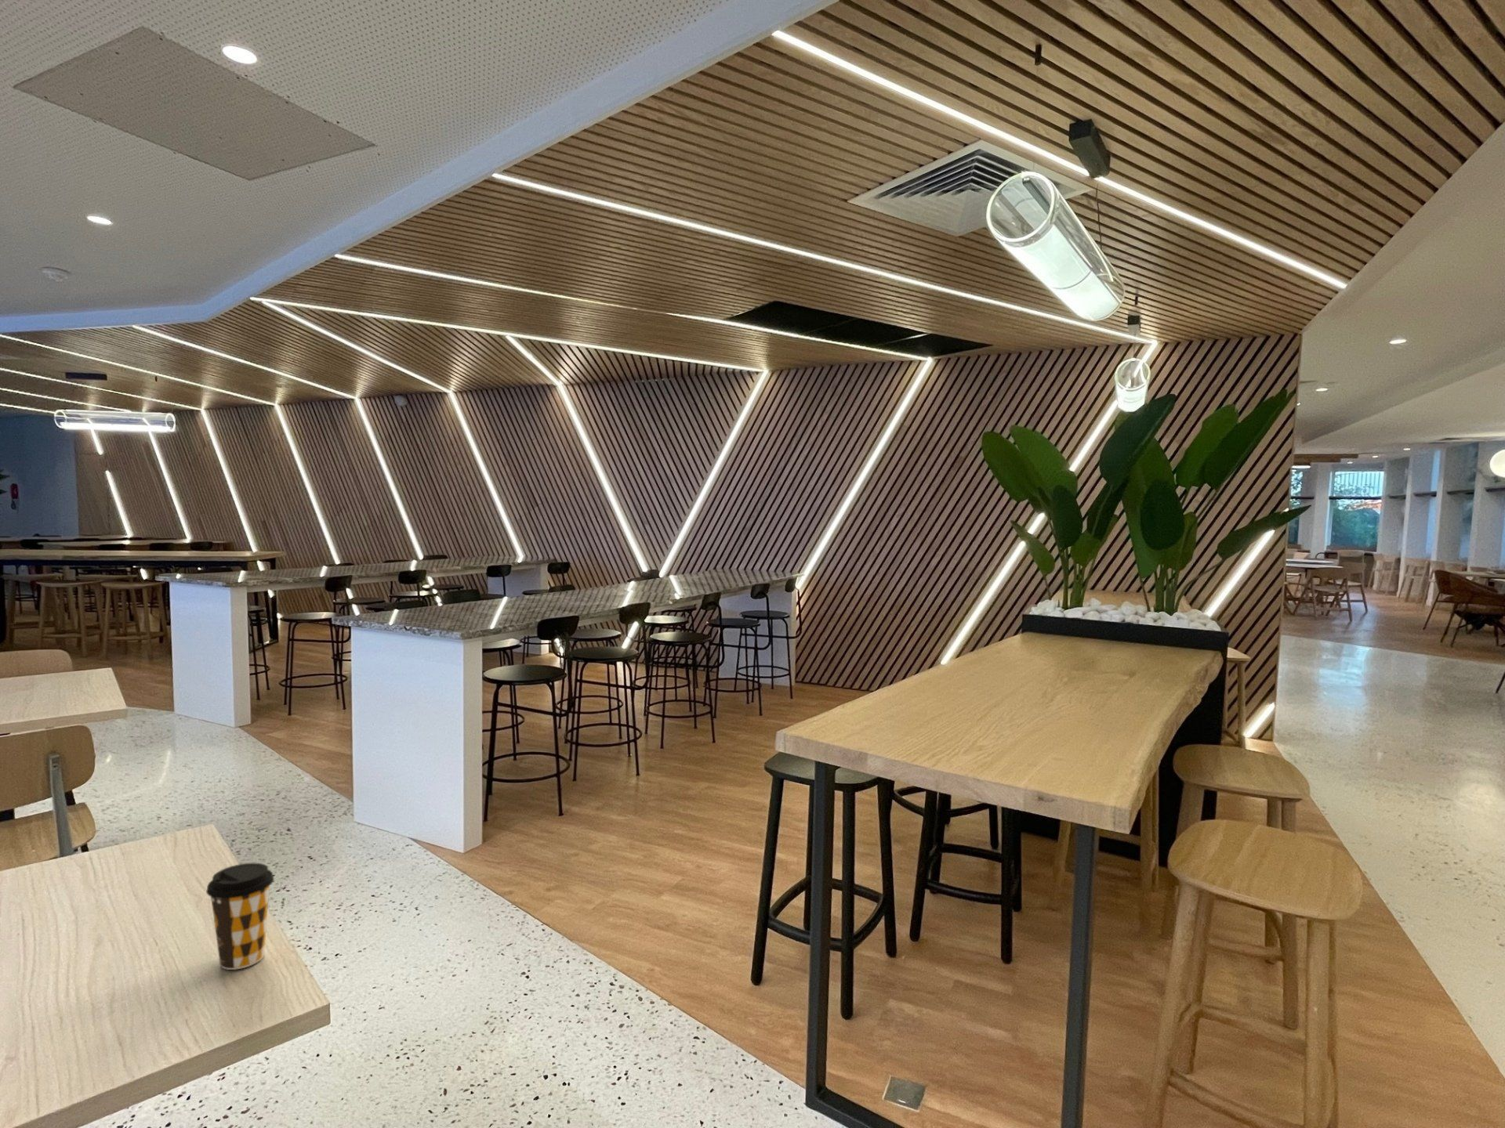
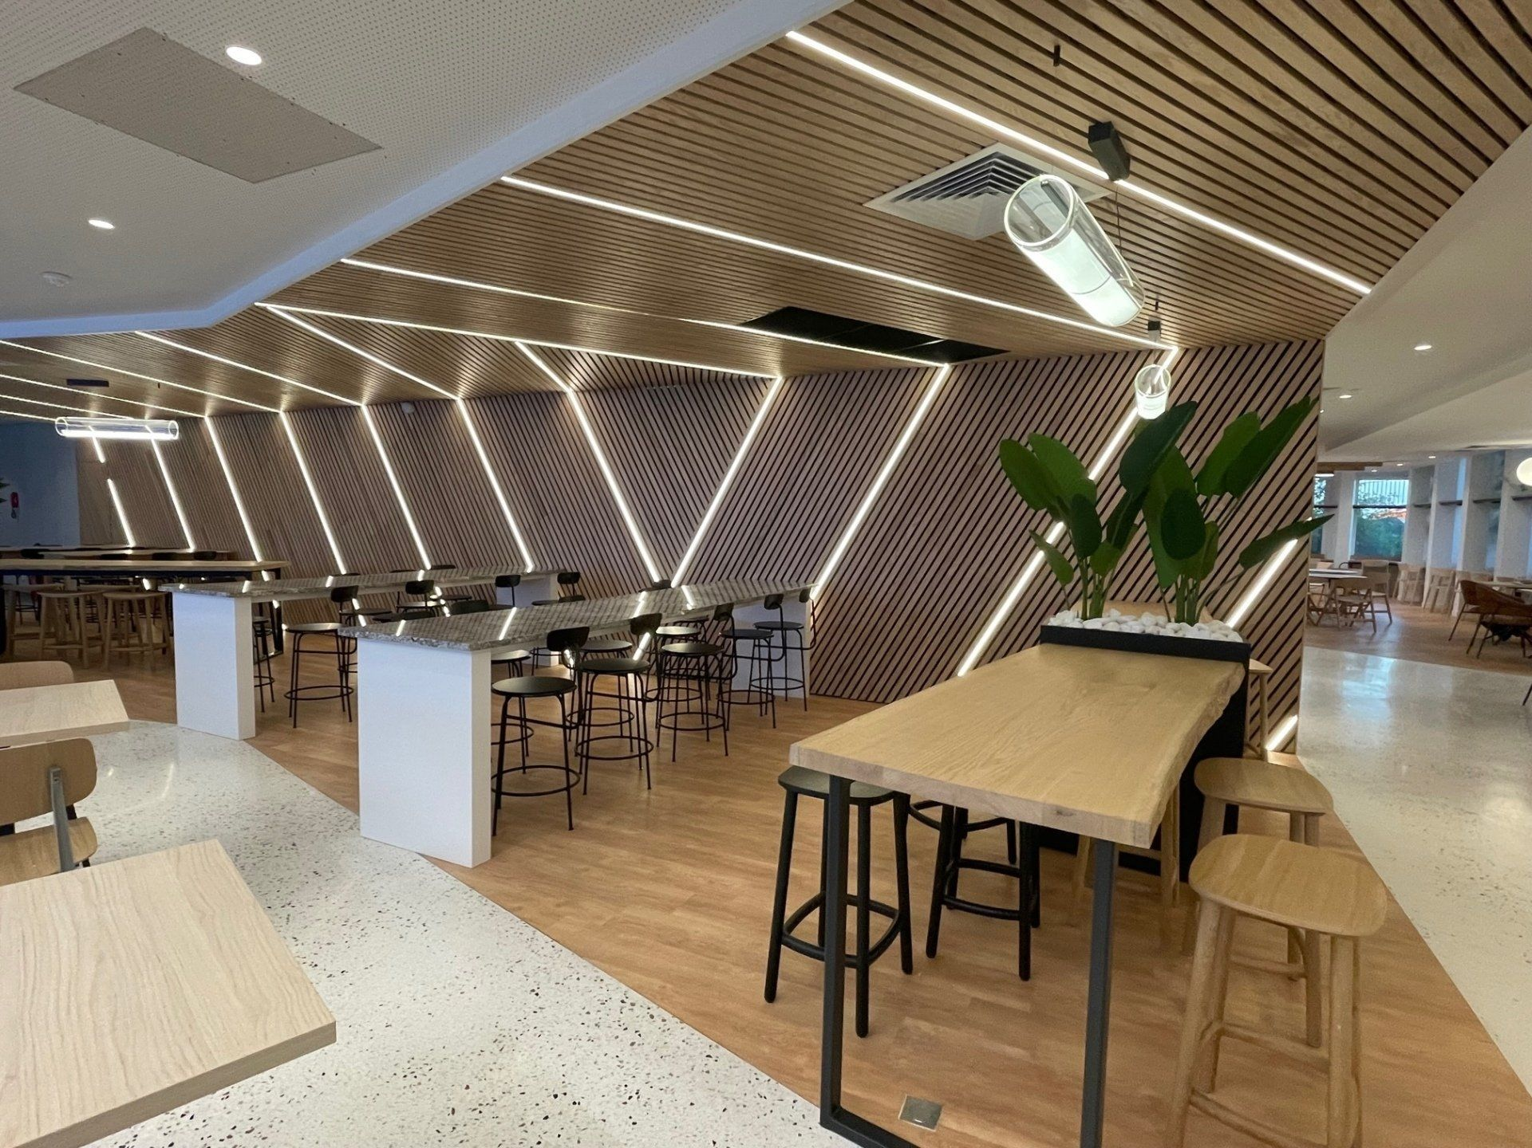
- coffee cup [205,863,275,970]
